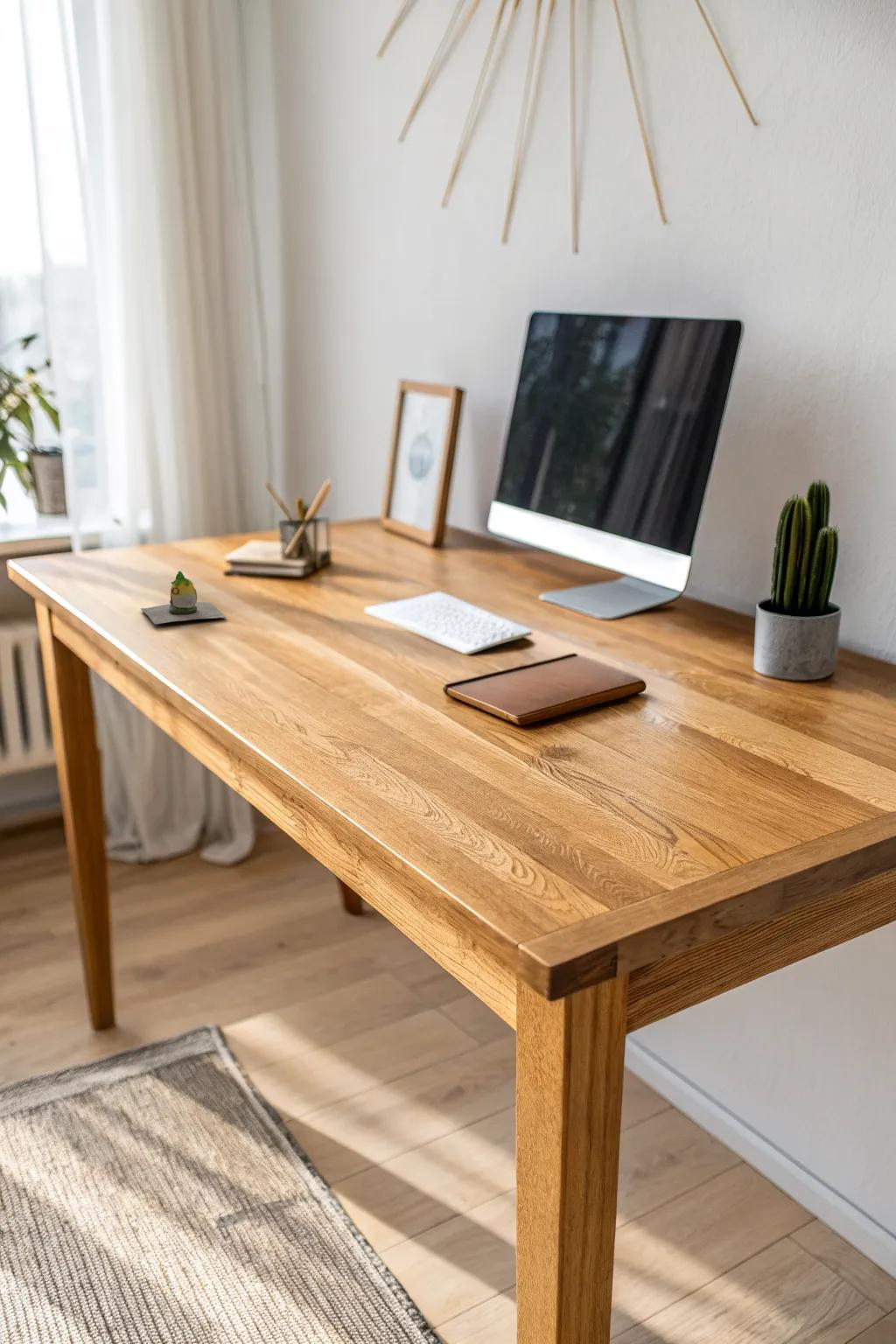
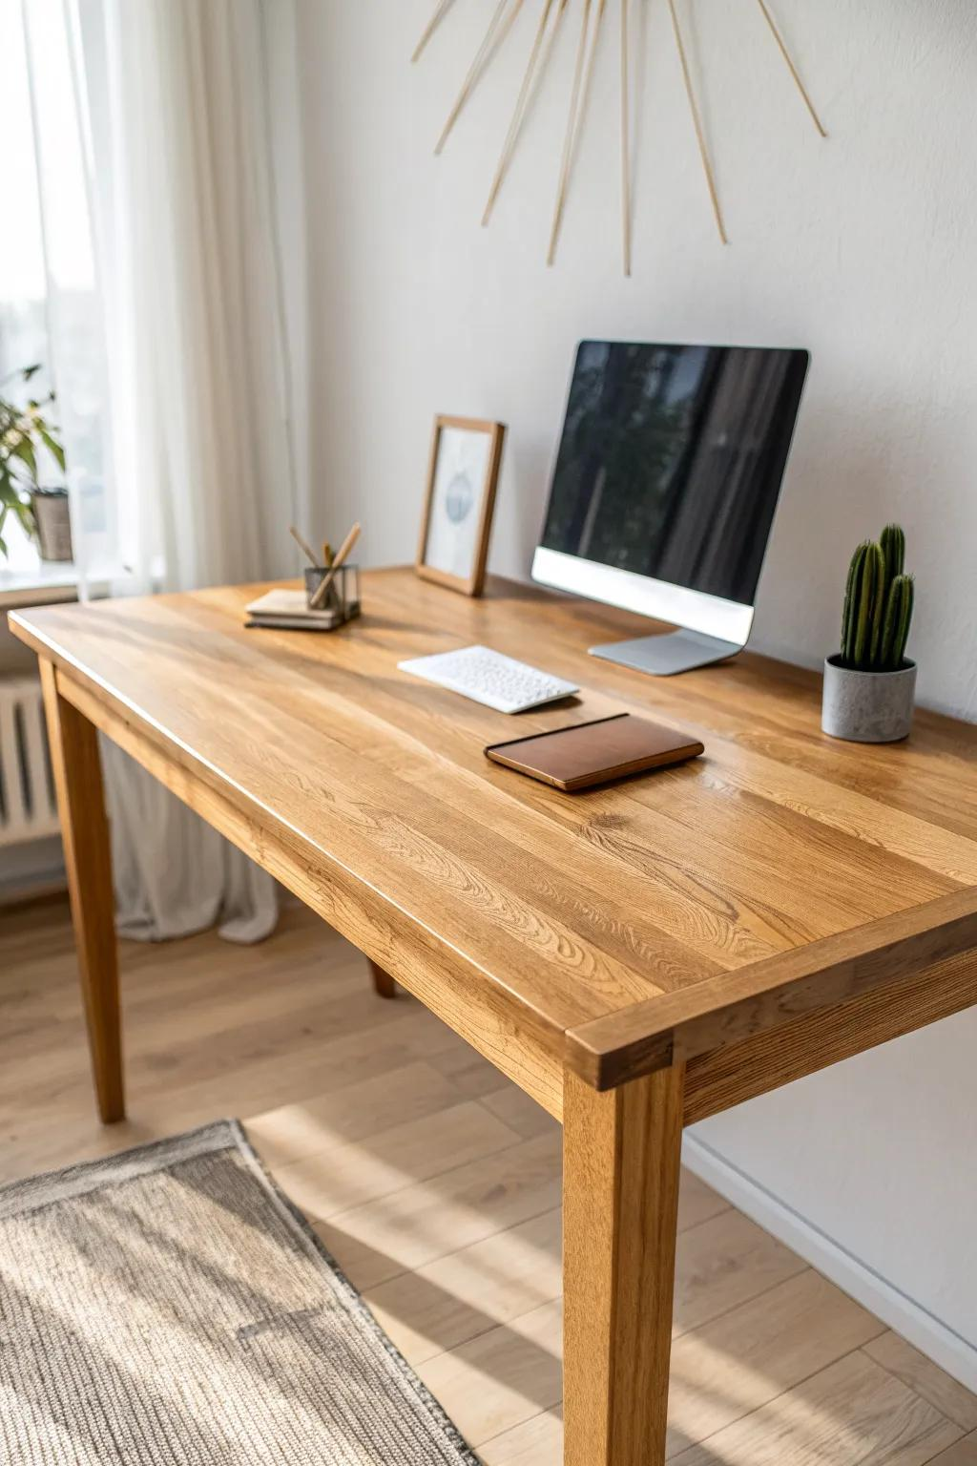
- decorative egg [140,570,228,625]
